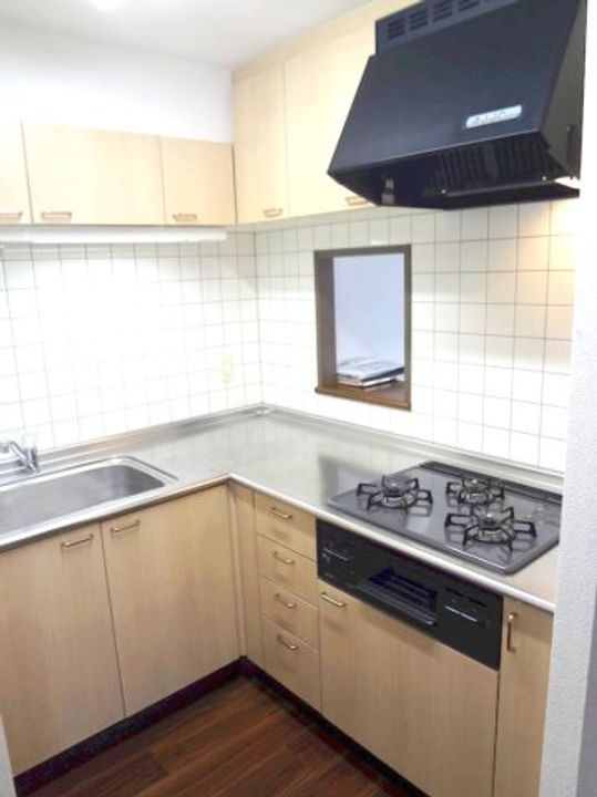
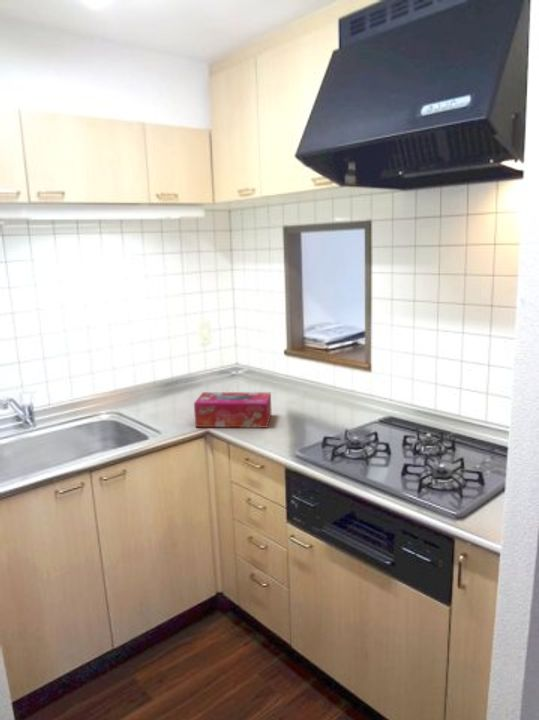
+ tissue box [193,391,273,429]
